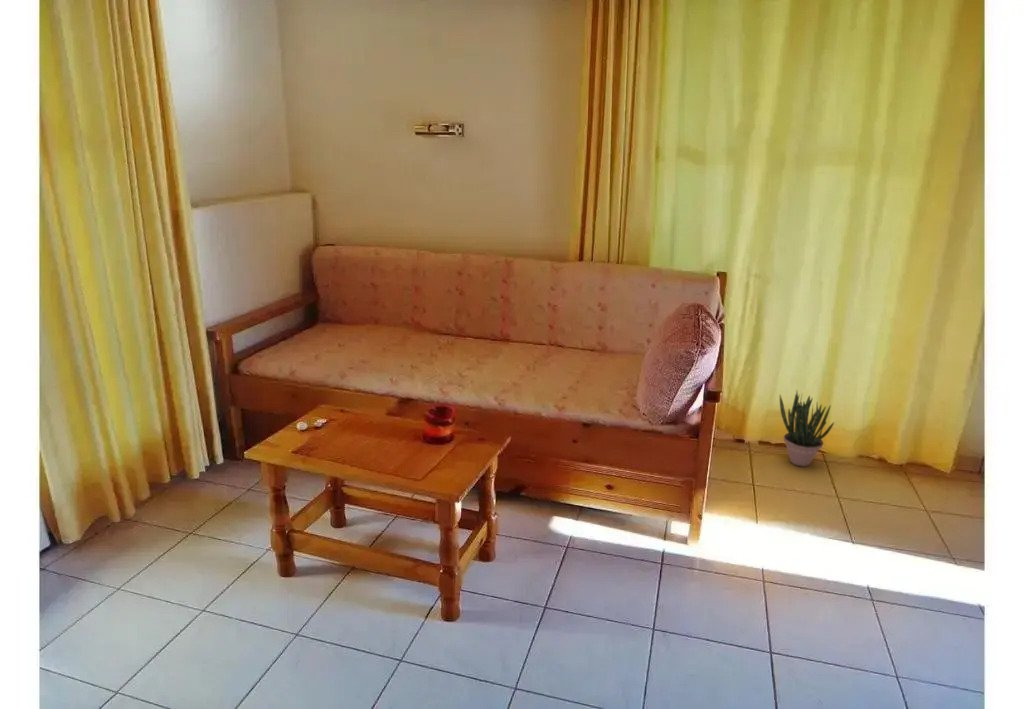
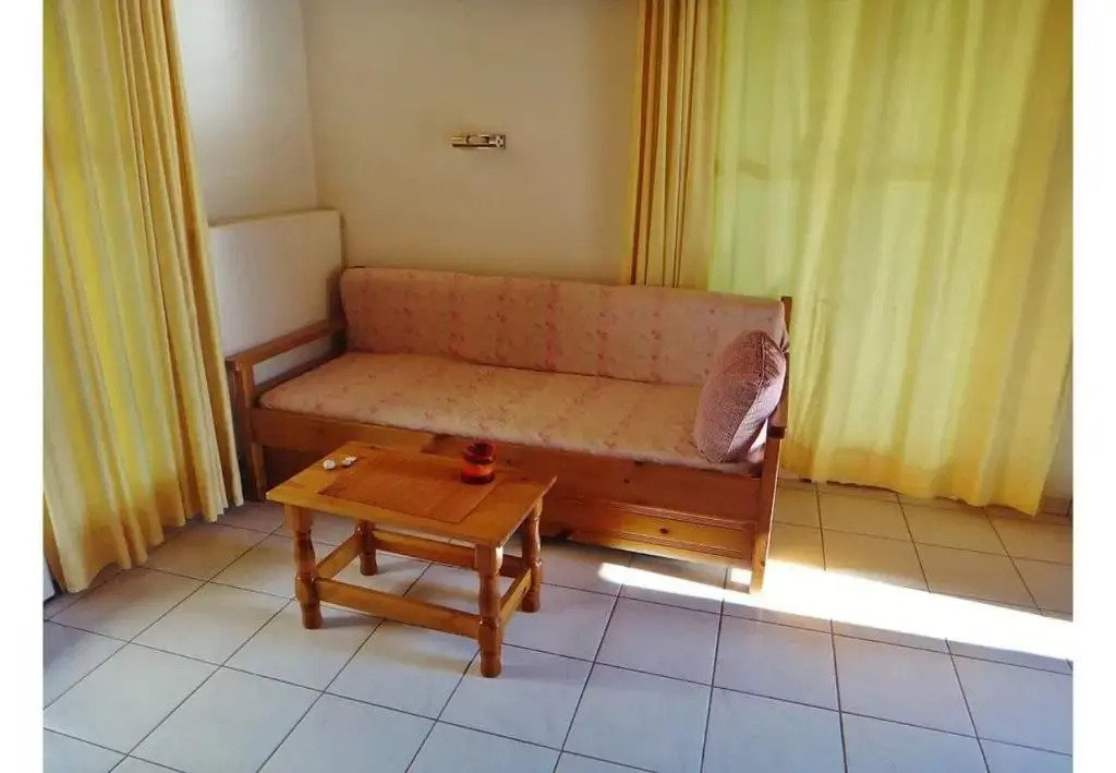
- potted plant [779,390,835,468]
